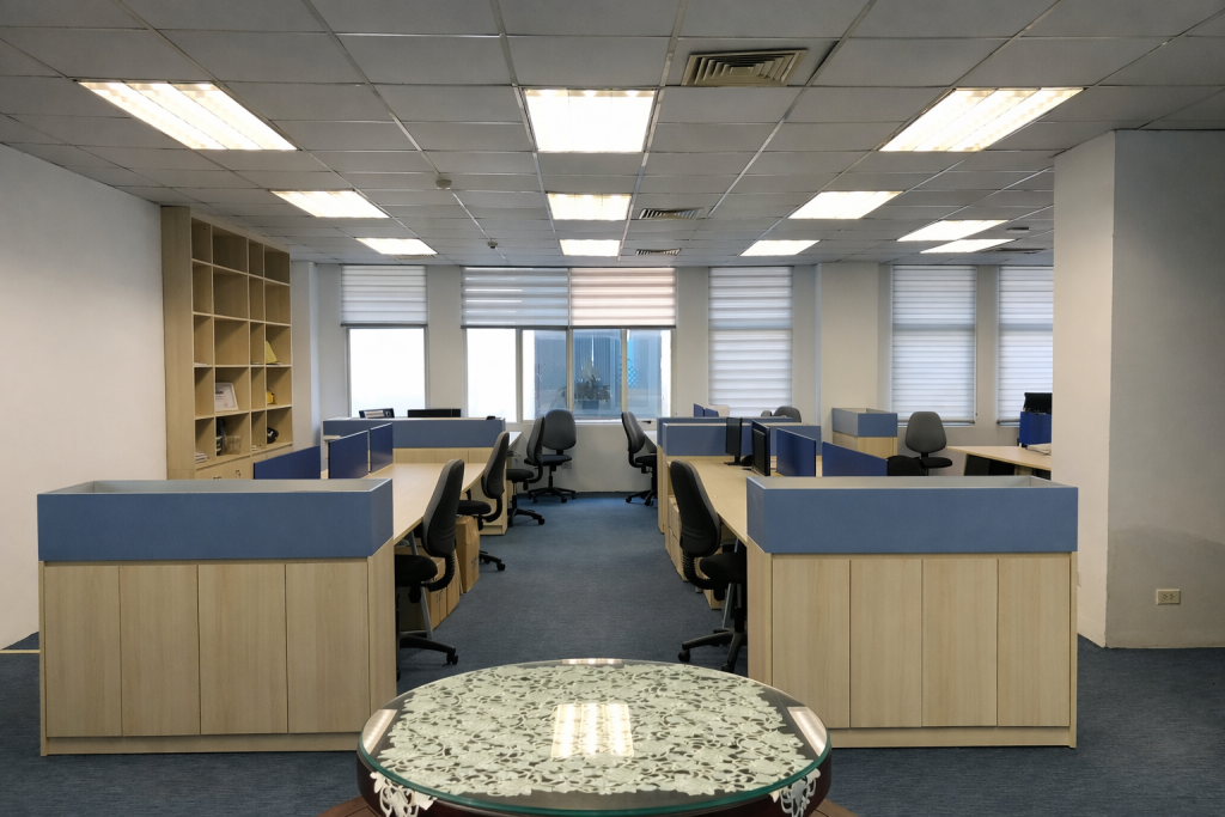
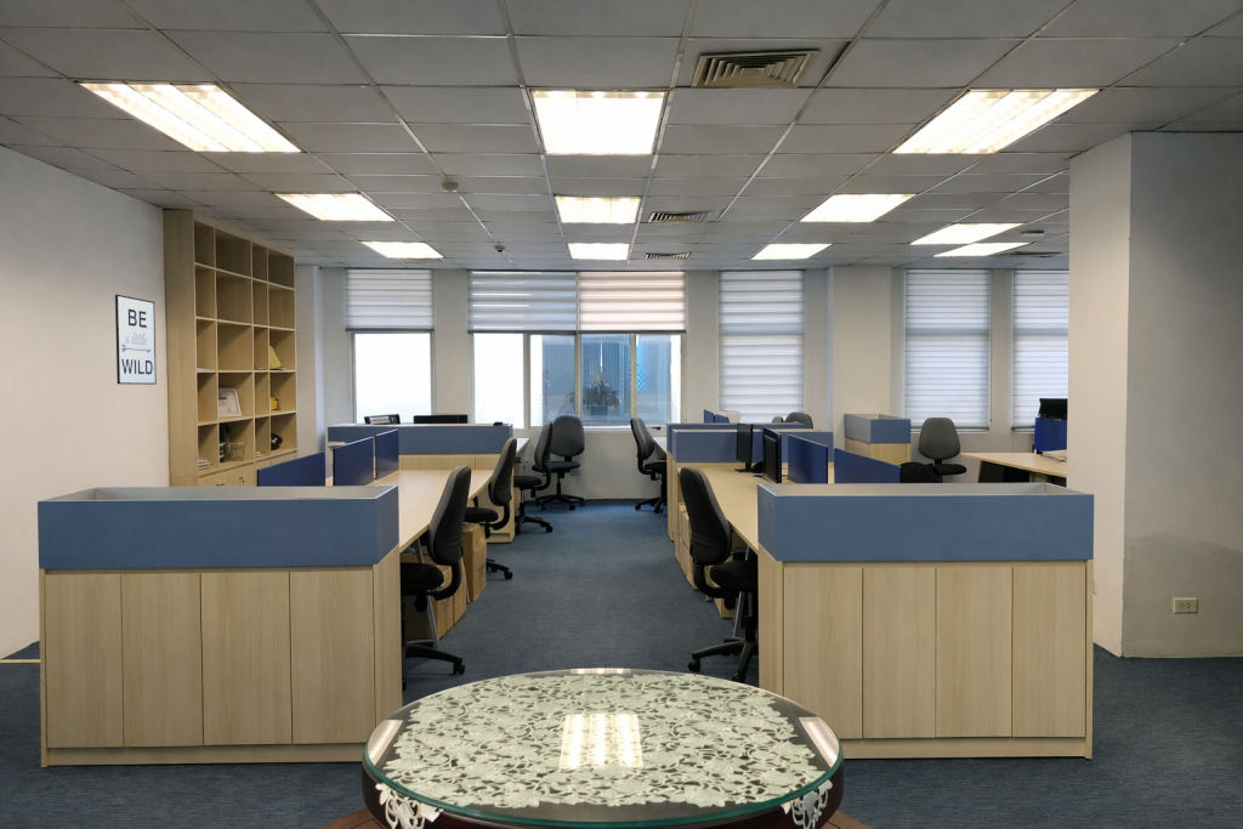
+ wall art [114,294,158,386]
